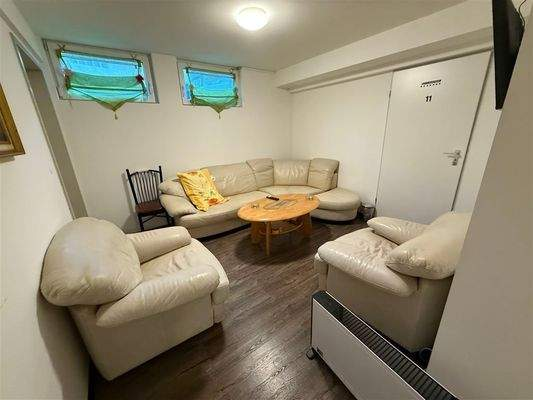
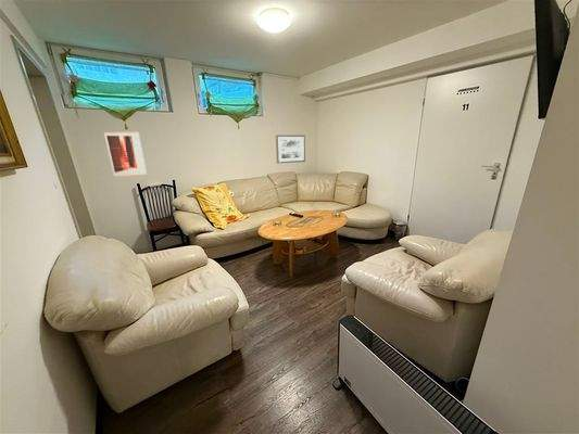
+ wall art [103,130,148,178]
+ wall art [275,135,306,164]
